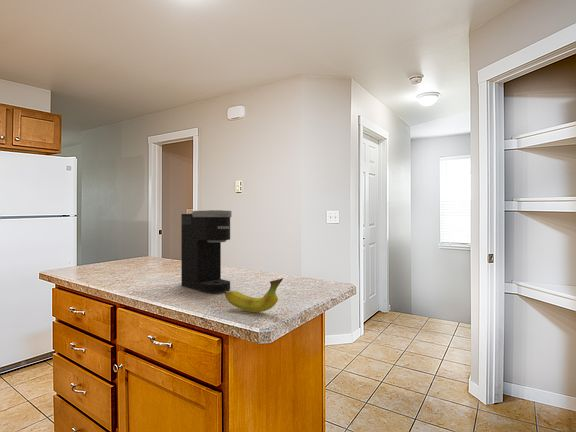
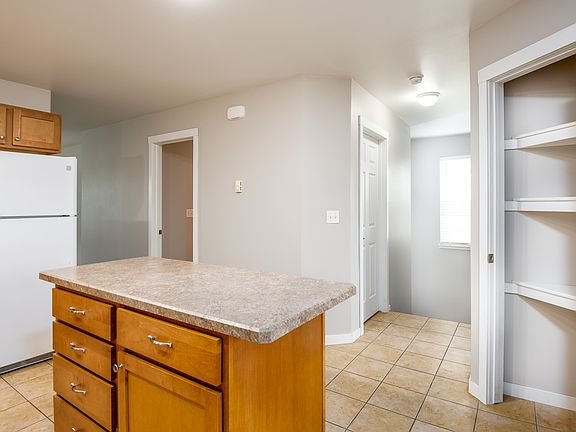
- coffee maker [180,209,232,294]
- fruit [224,277,284,313]
